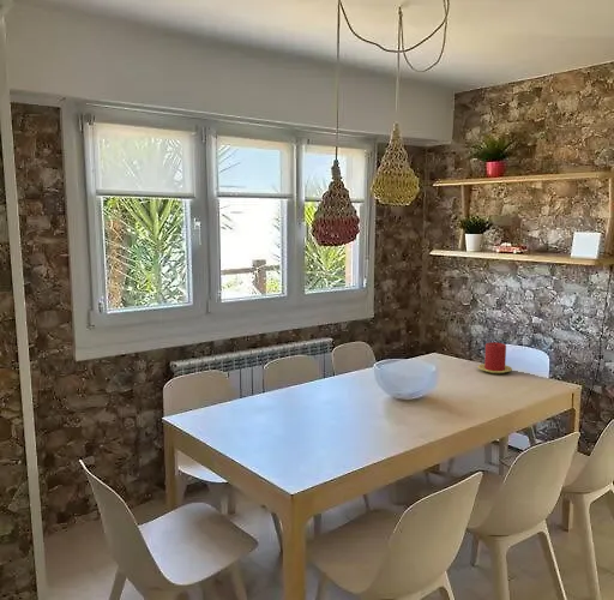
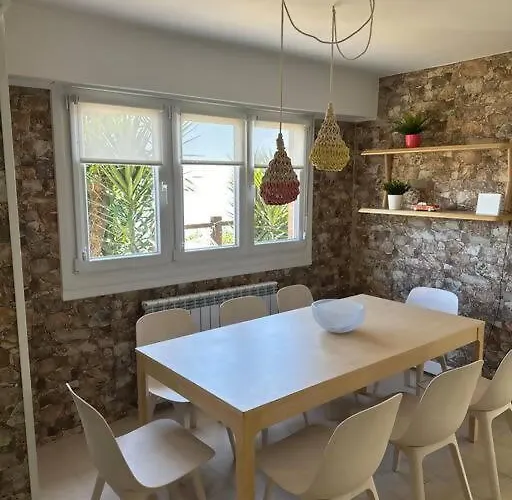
- candle [477,341,513,374]
